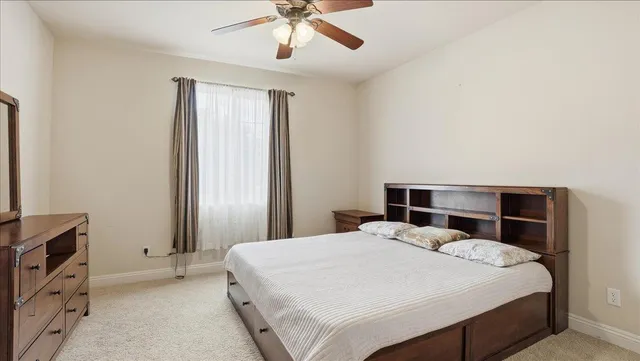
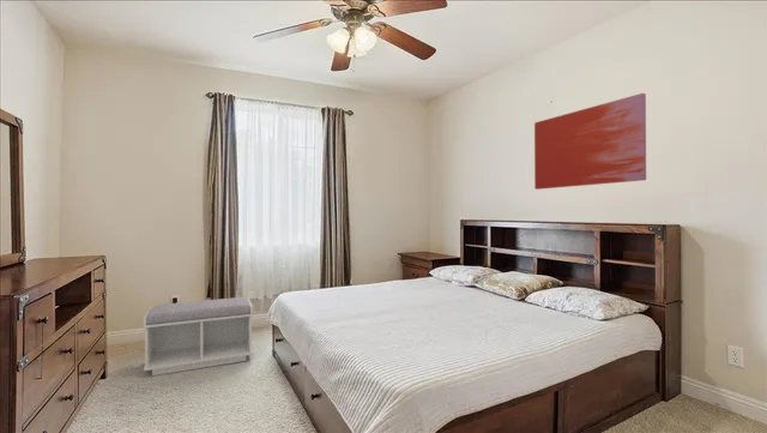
+ wall art [533,92,647,191]
+ bench [143,296,254,377]
